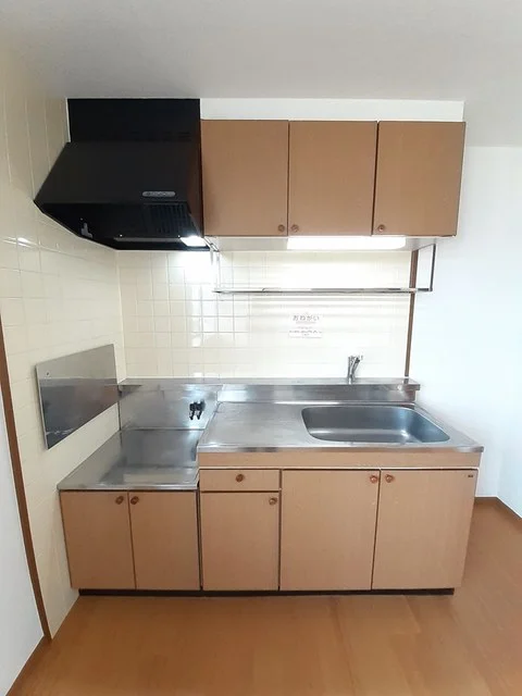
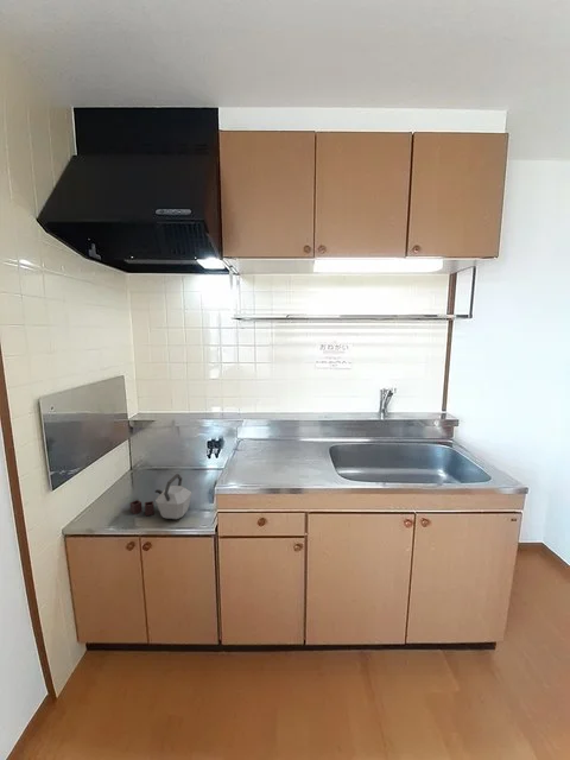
+ kettle [129,473,192,520]
